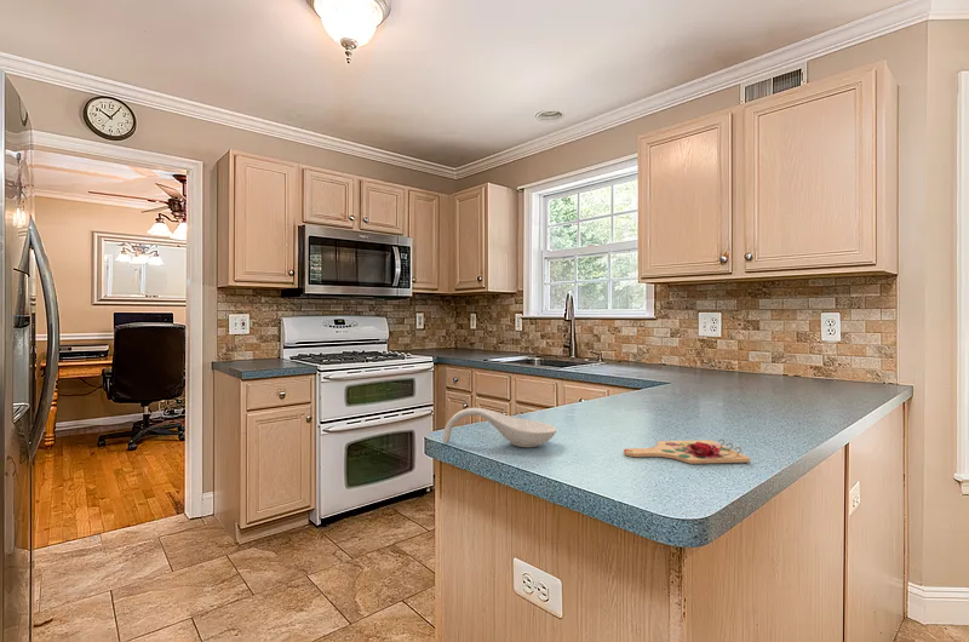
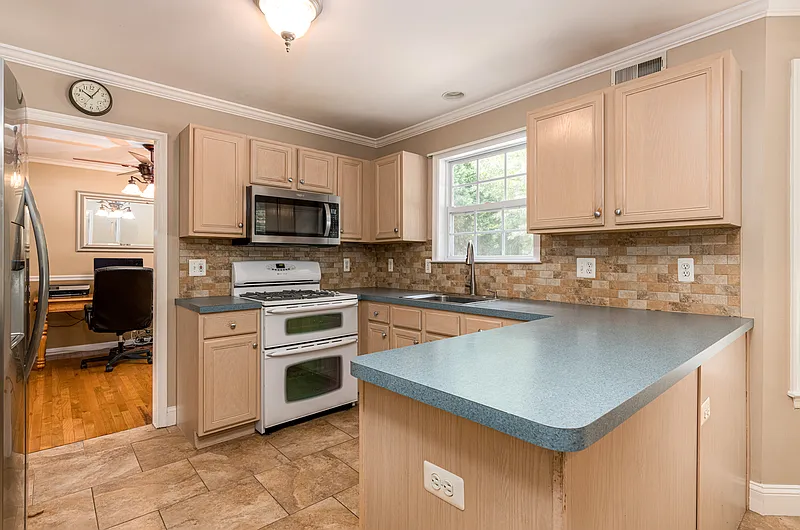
- spoon rest [441,407,557,448]
- cutting board [623,437,751,465]
